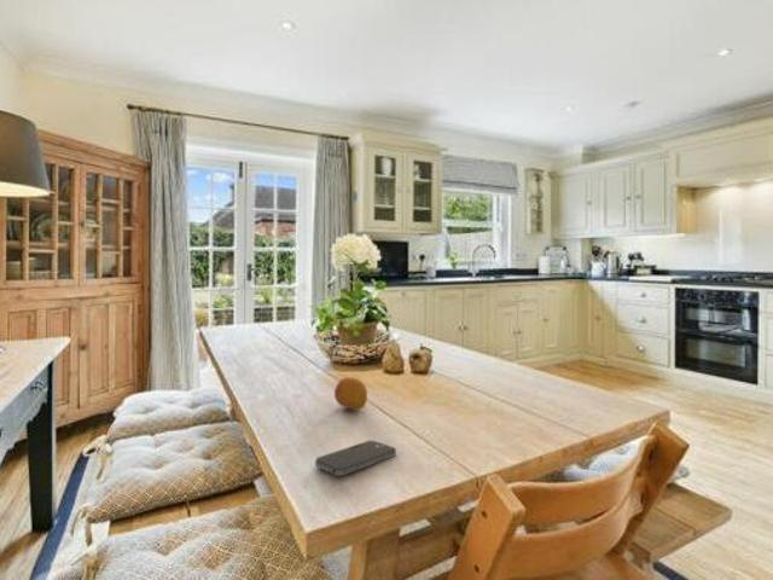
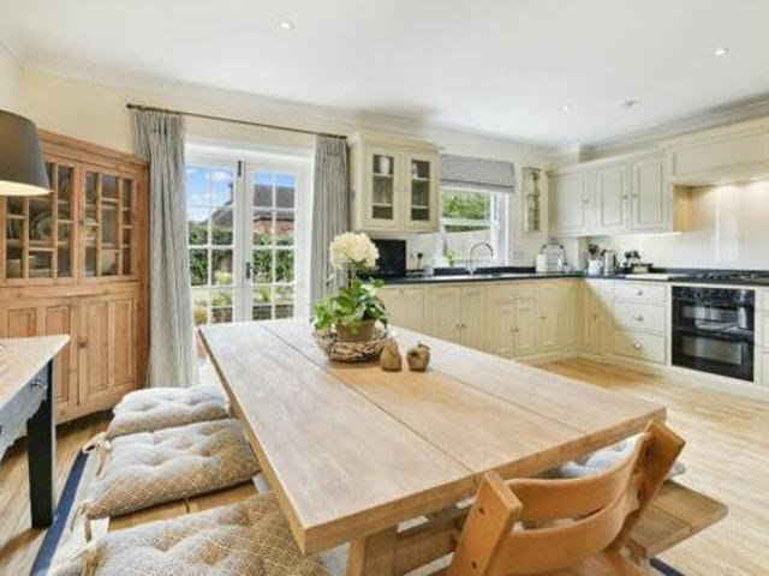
- fruit [333,376,368,412]
- smartphone [314,440,397,477]
